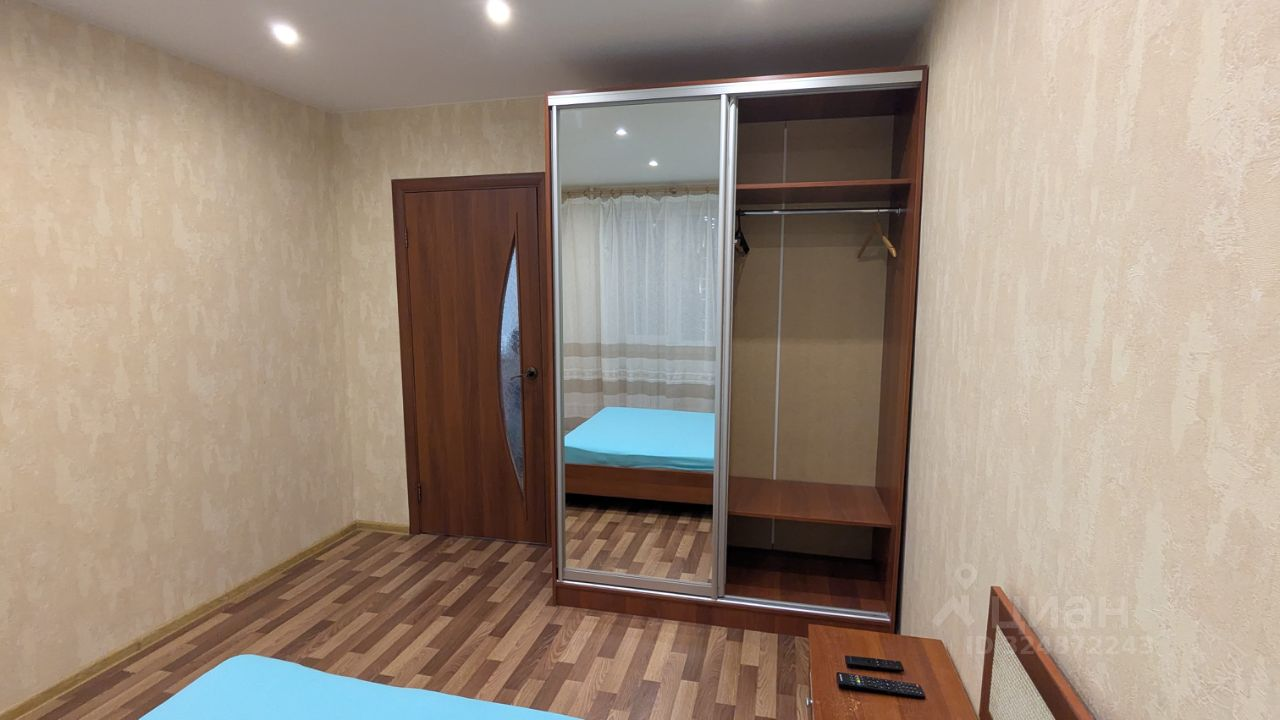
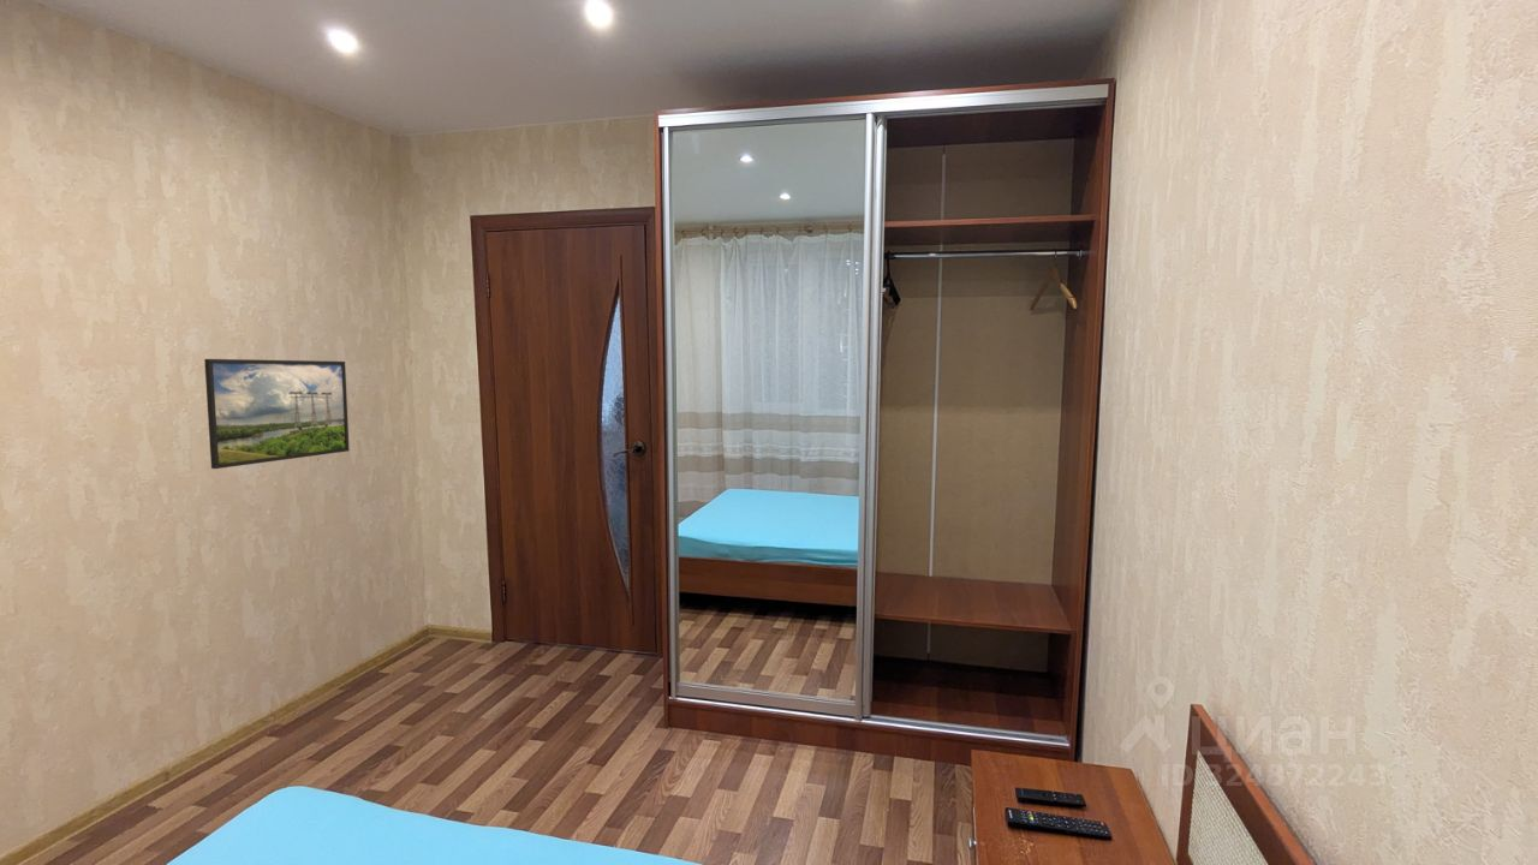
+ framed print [203,358,351,470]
